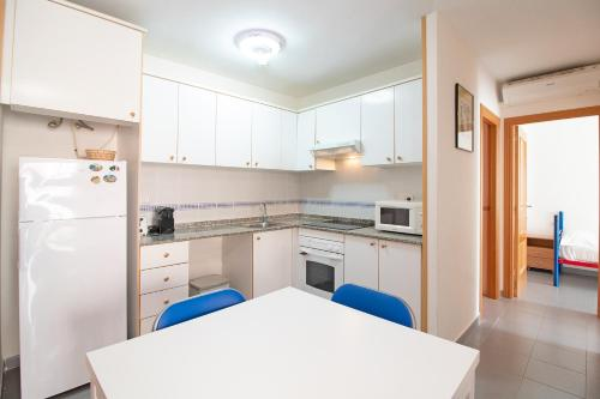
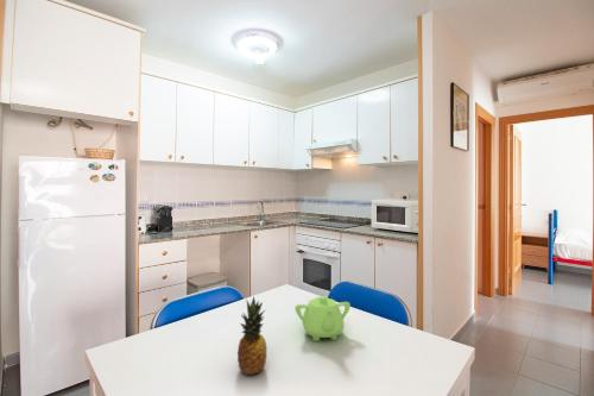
+ fruit [236,295,267,376]
+ teapot [293,295,352,342]
